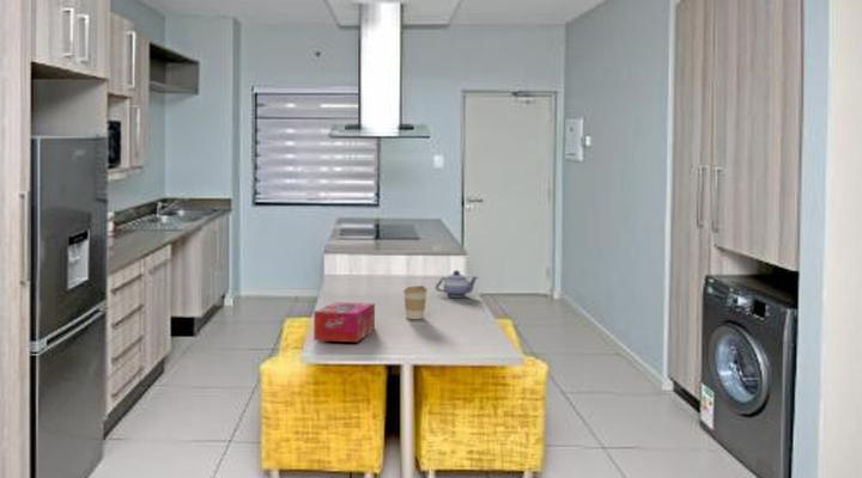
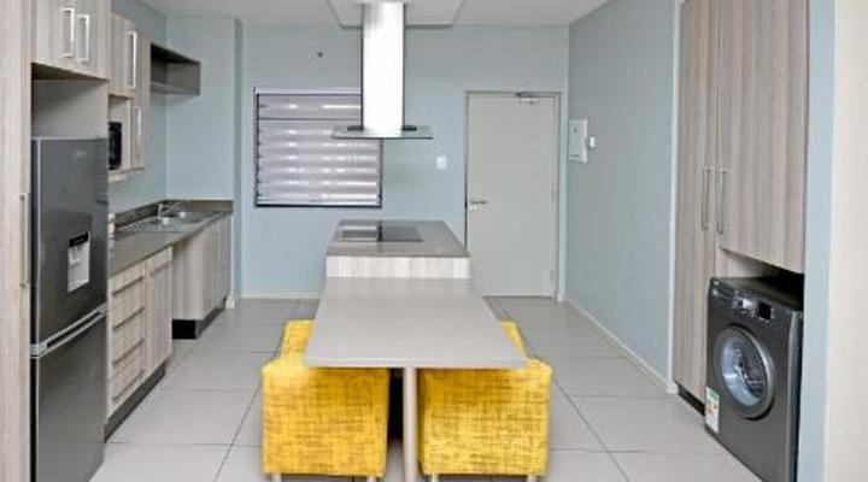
- teapot [435,269,479,299]
- tissue box [312,301,376,343]
- coffee cup [402,284,429,320]
